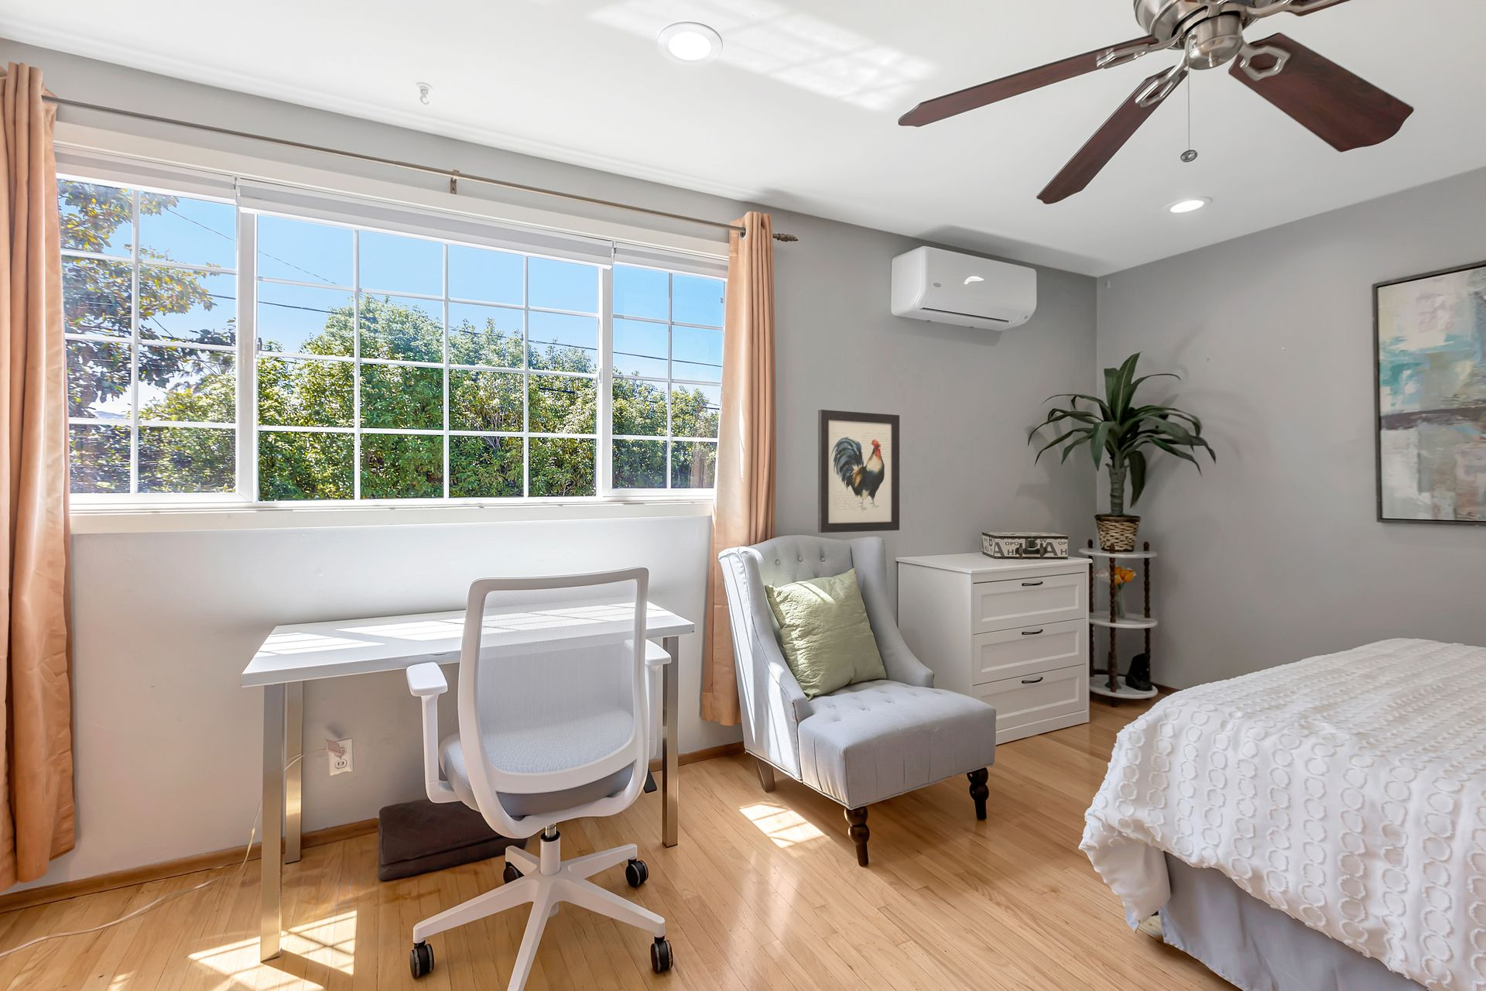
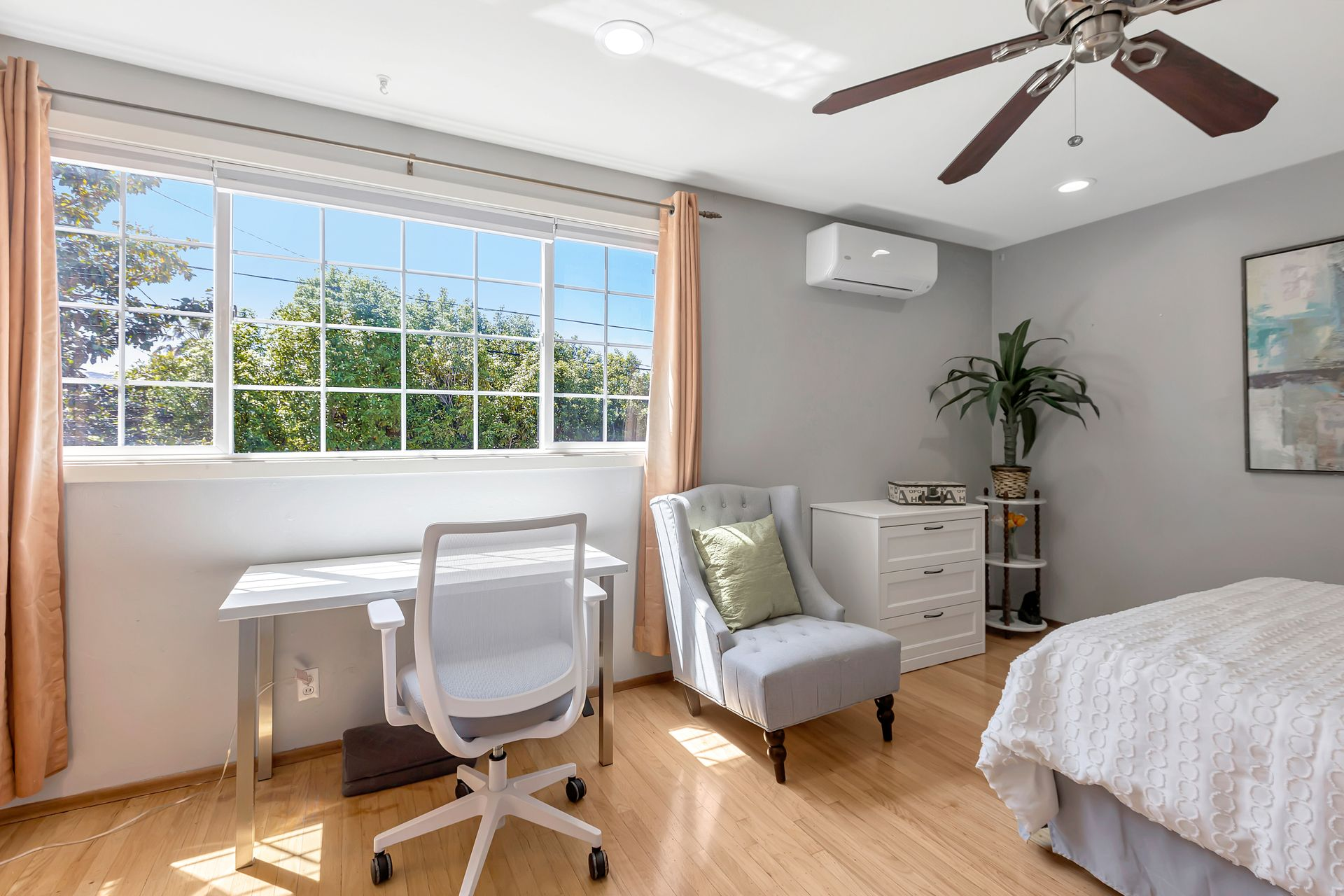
- wall art [817,409,900,533]
